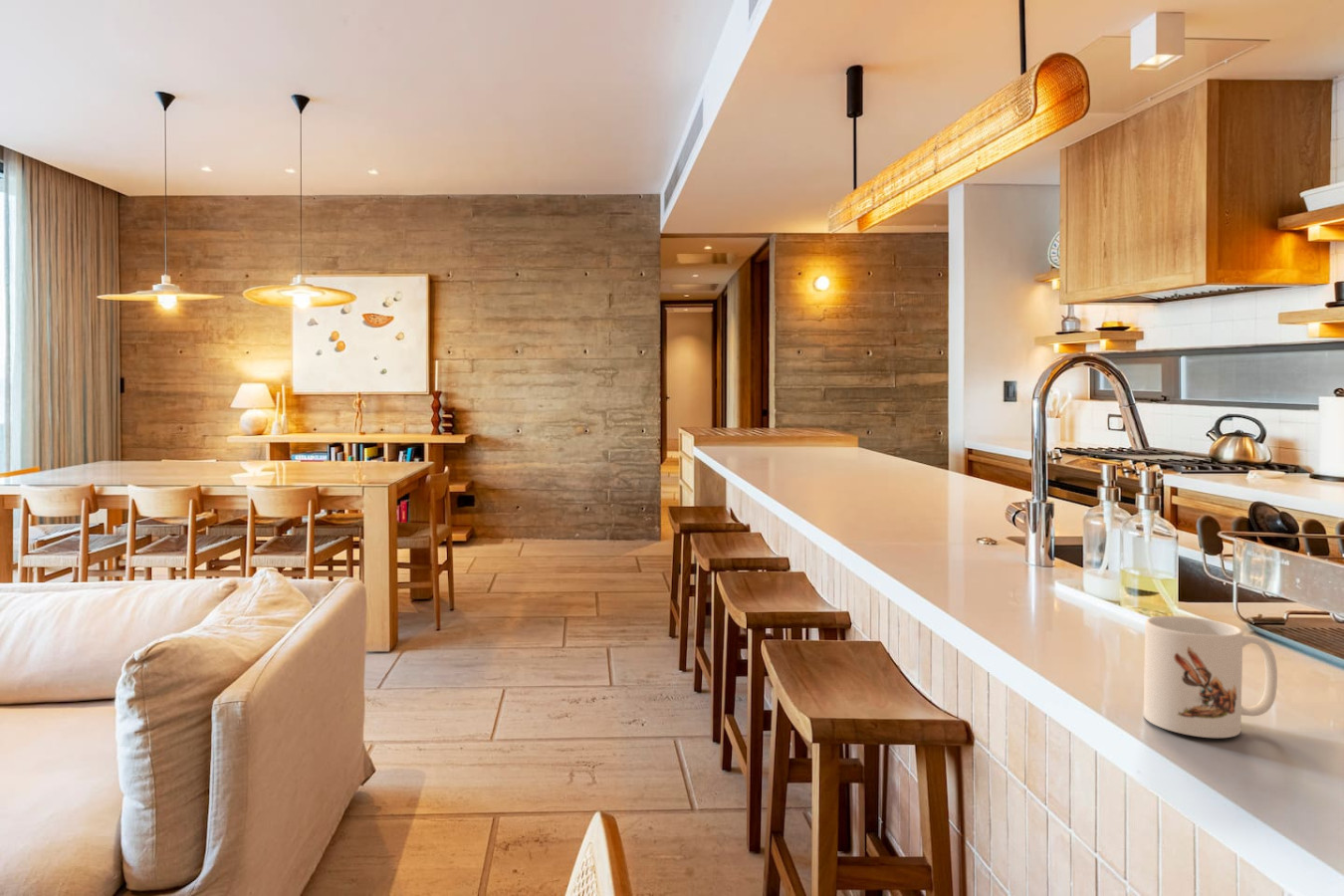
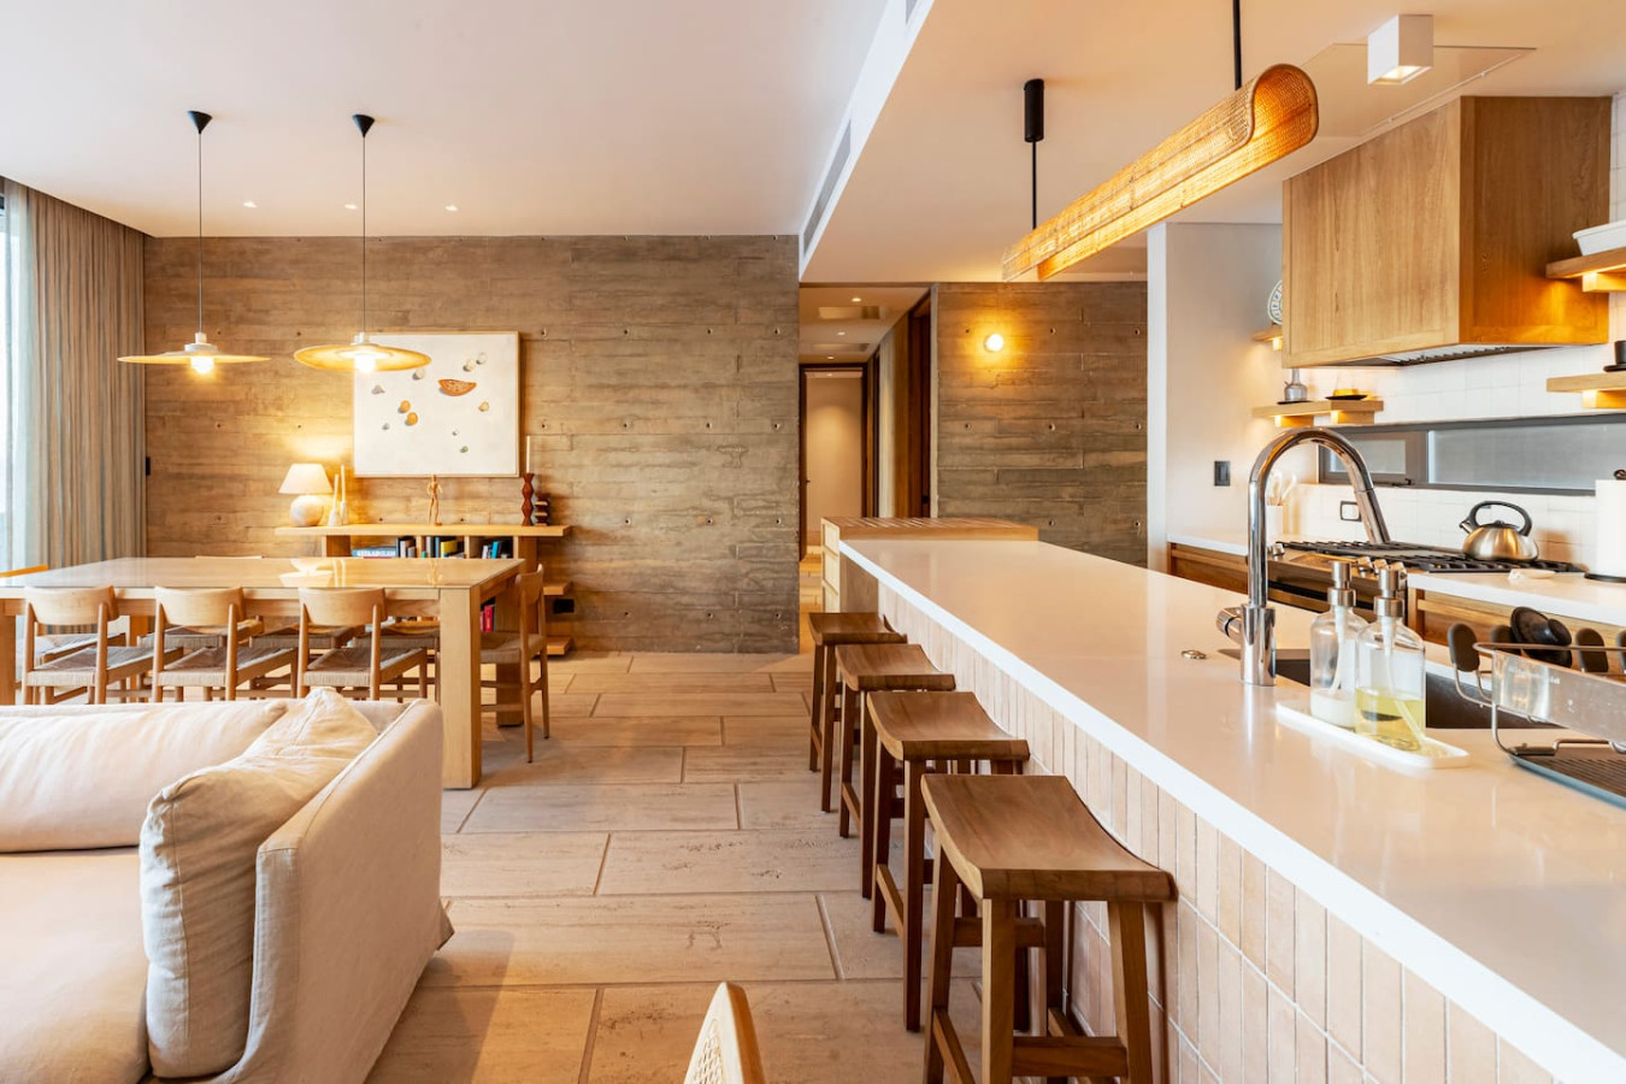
- mug [1143,615,1278,739]
